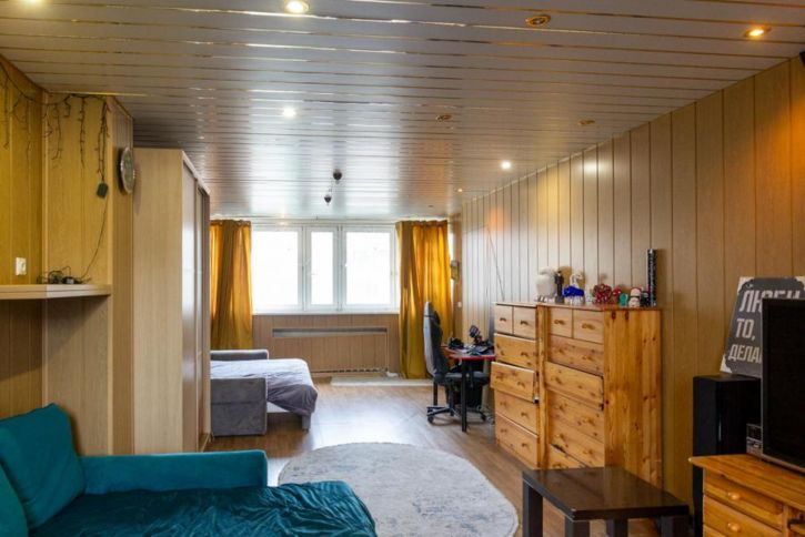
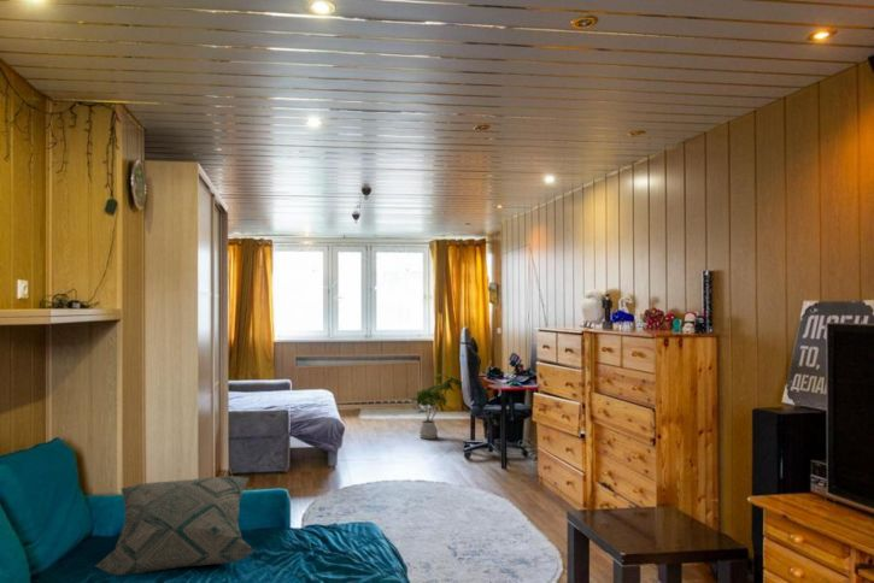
+ house plant [409,373,463,440]
+ decorative pillow [95,475,256,576]
